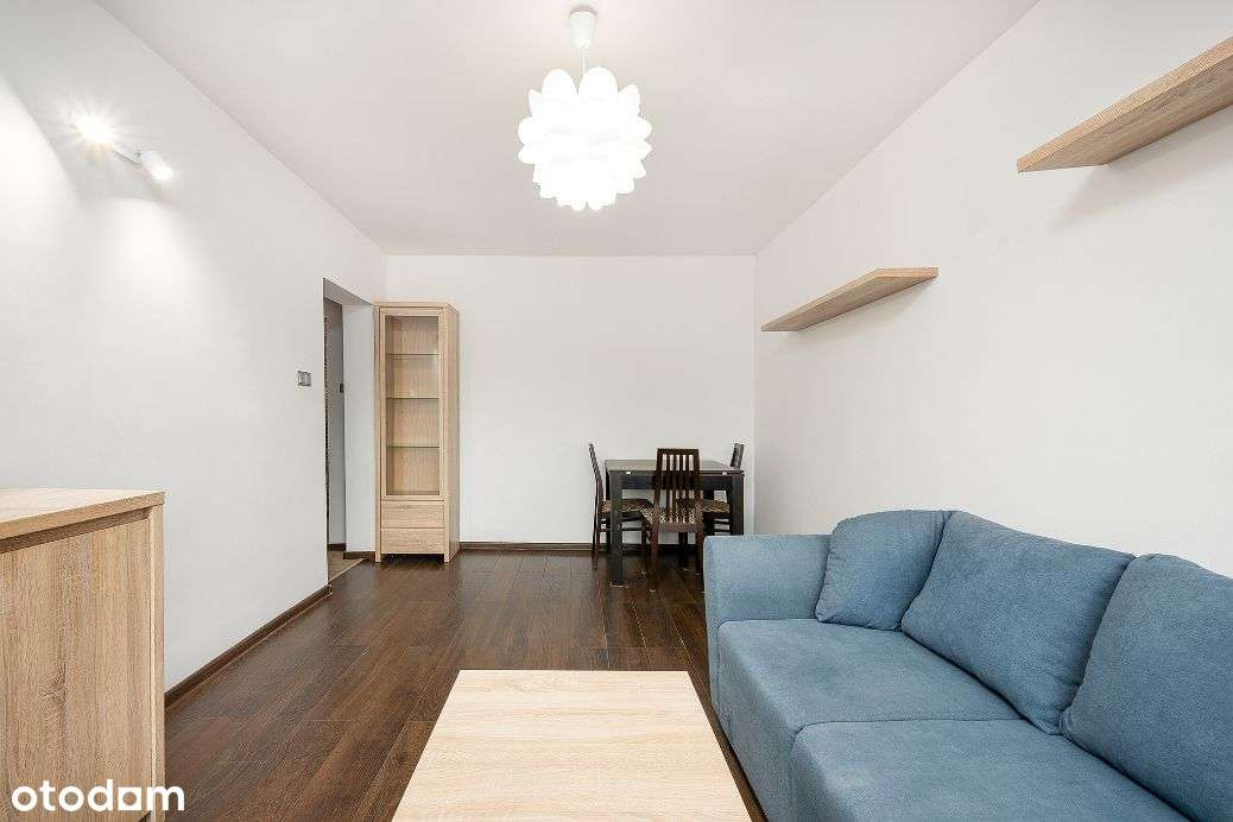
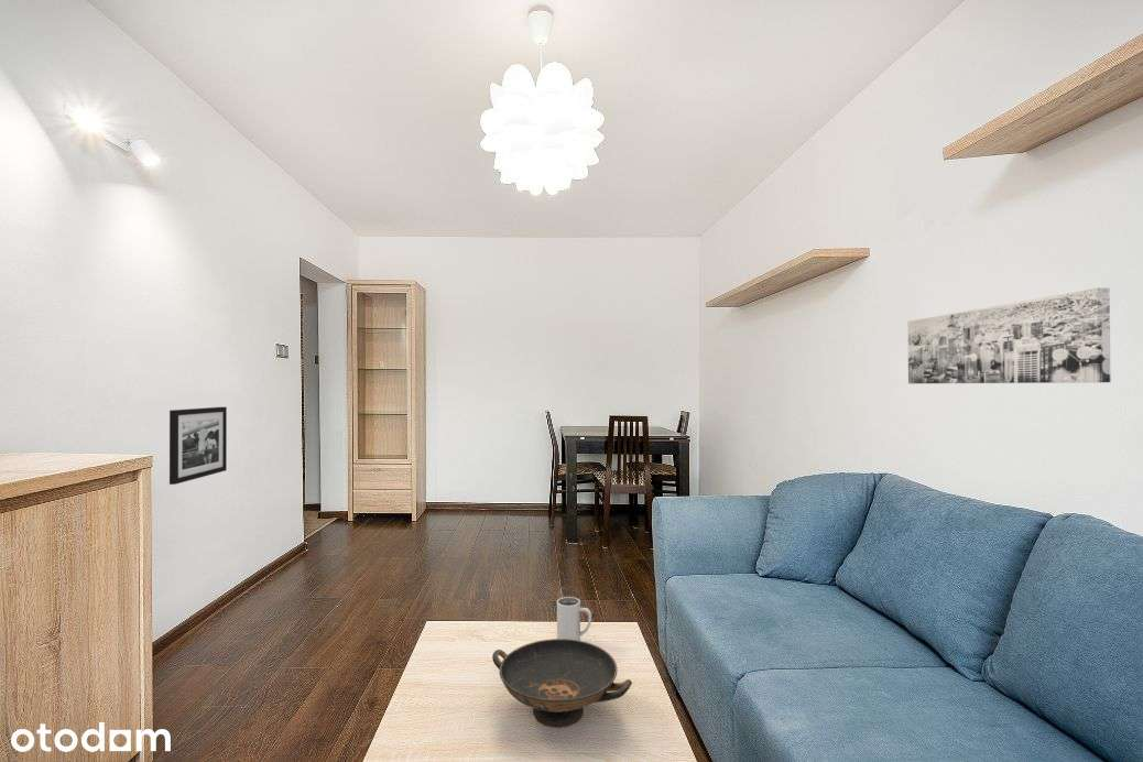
+ wall art [906,287,1112,384]
+ mug [556,596,592,641]
+ picture frame [168,406,228,486]
+ decorative bowl [491,638,633,728]
